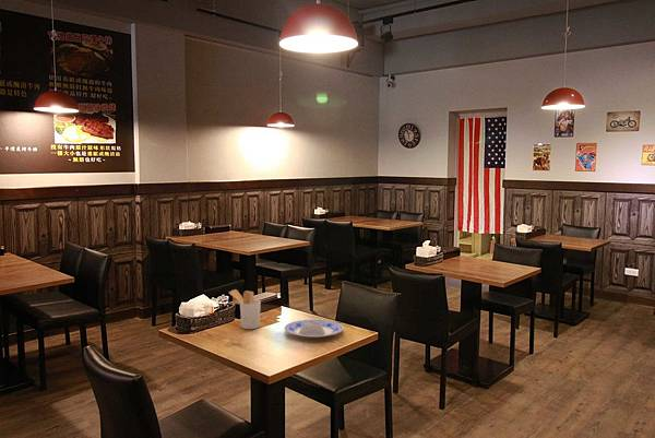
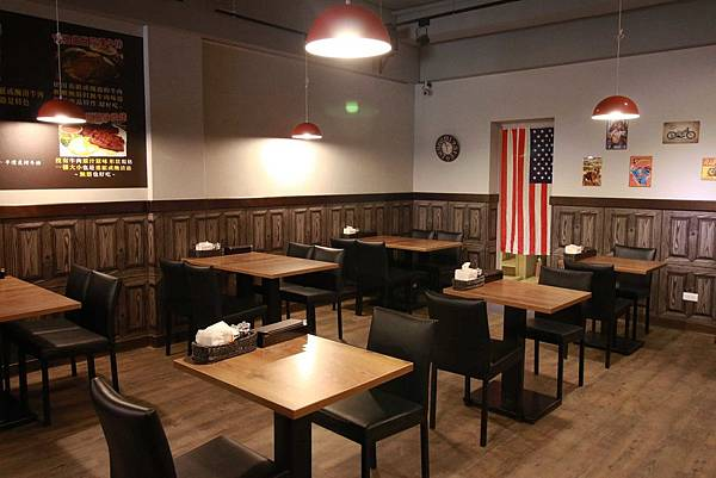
- utensil holder [228,288,262,330]
- plate [284,319,344,339]
